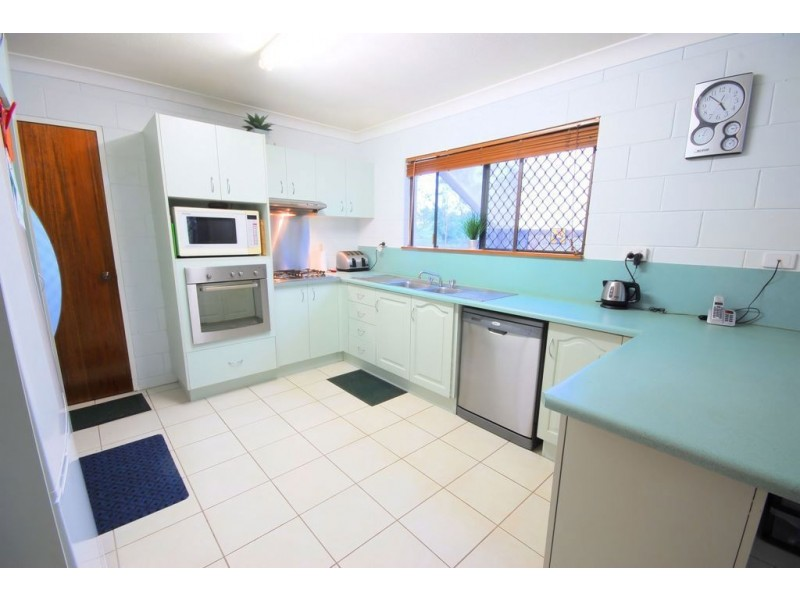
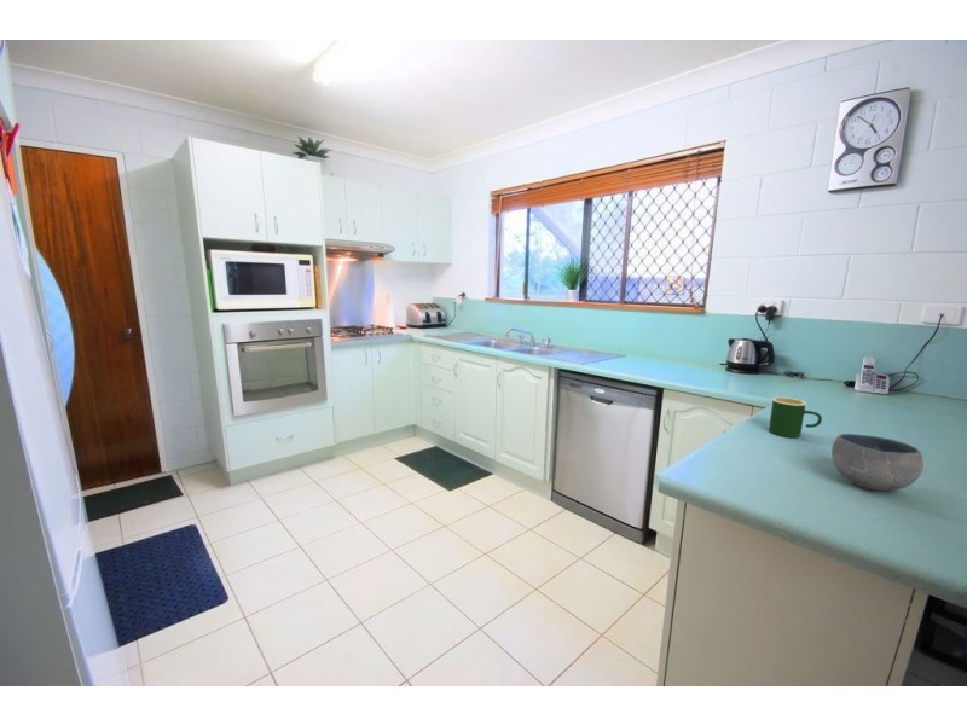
+ bowl [830,433,925,492]
+ mug [768,396,823,439]
